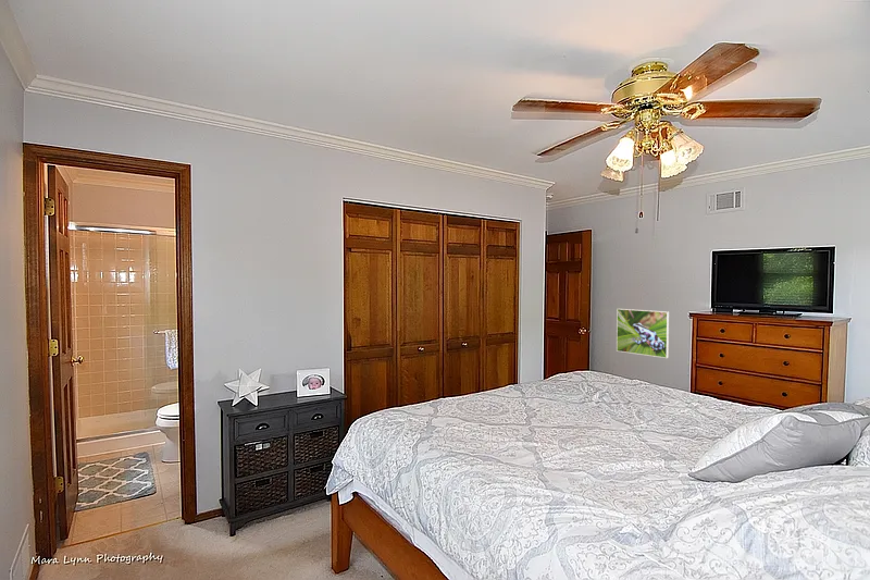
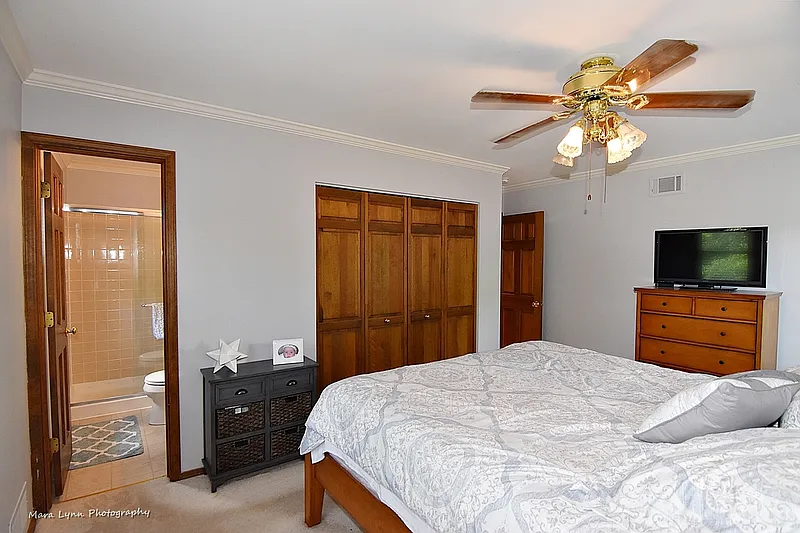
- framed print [616,308,670,359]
